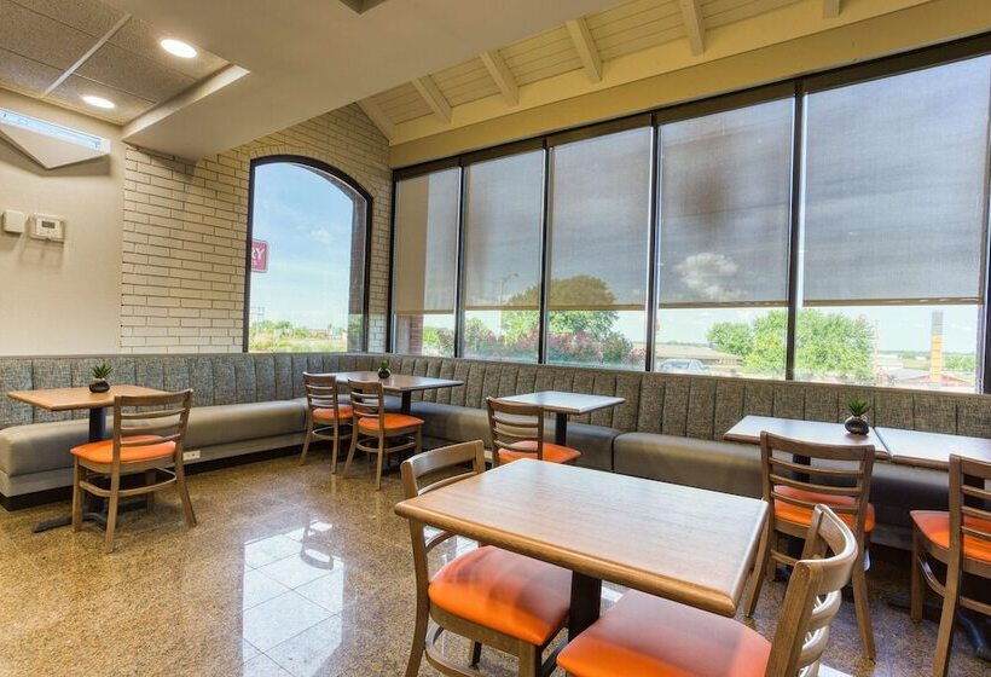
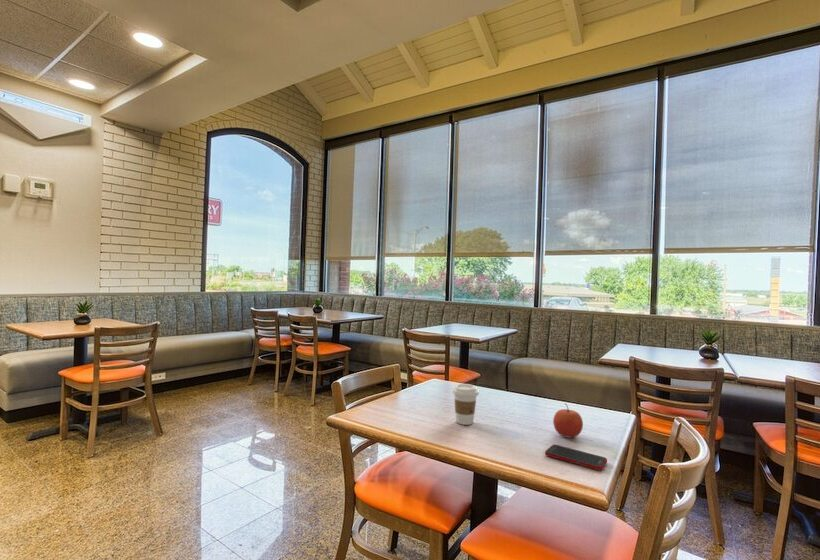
+ cell phone [544,443,608,471]
+ coffee cup [451,383,480,426]
+ apple [552,402,584,439]
